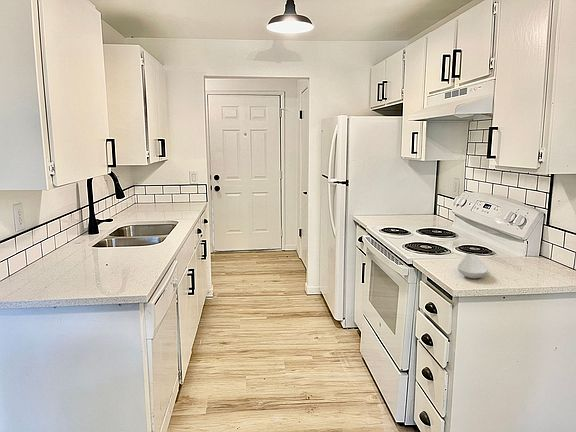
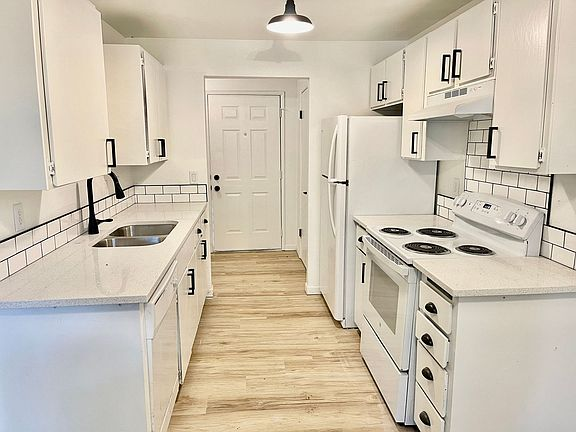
- spoon rest [457,253,489,279]
